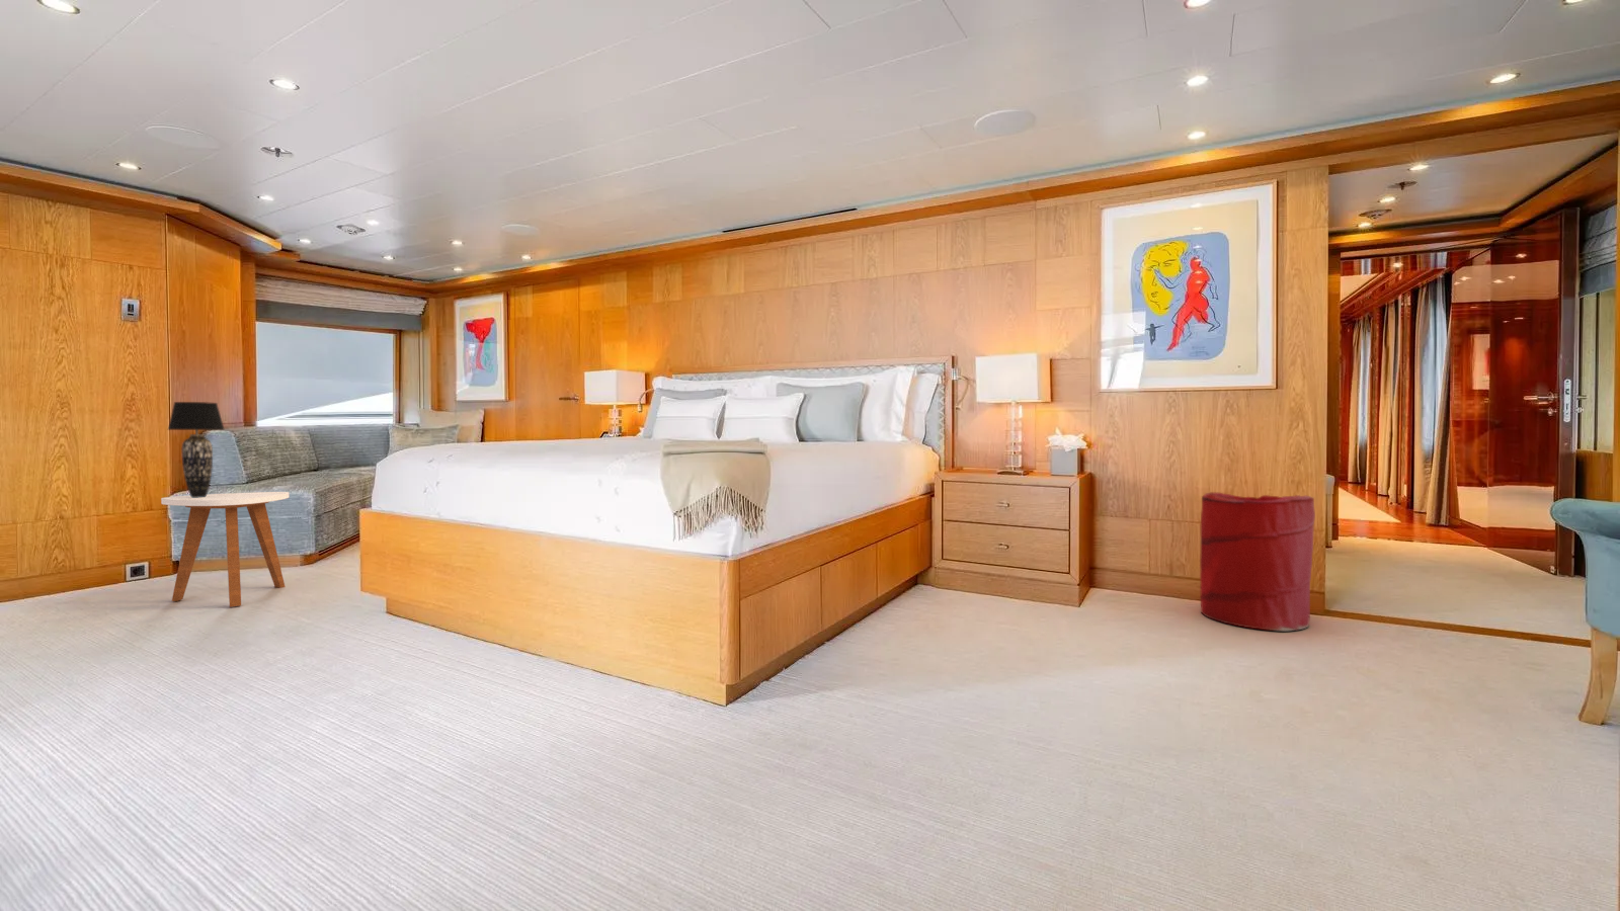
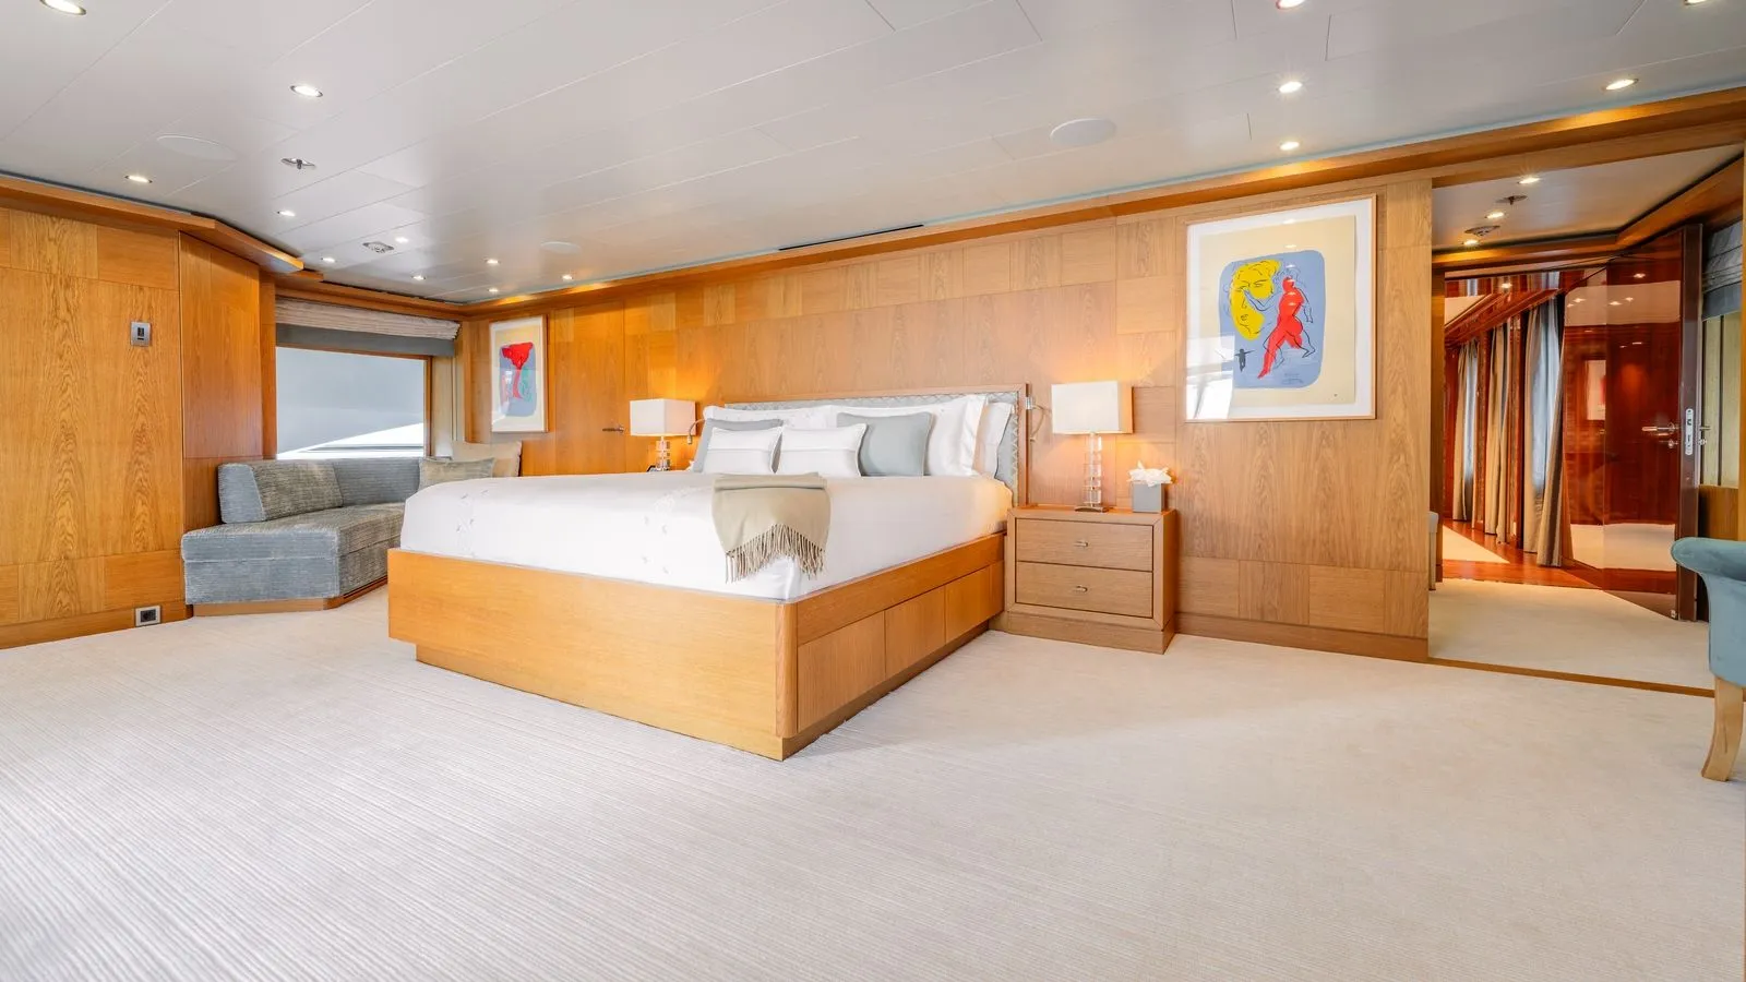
- table lamp [167,400,226,498]
- side table [160,491,290,607]
- laundry hamper [1198,491,1316,632]
